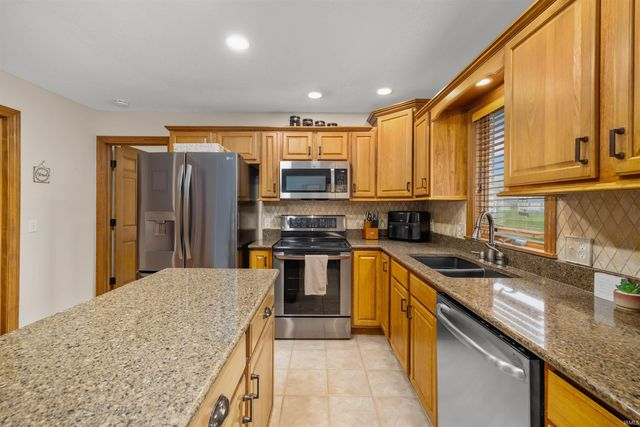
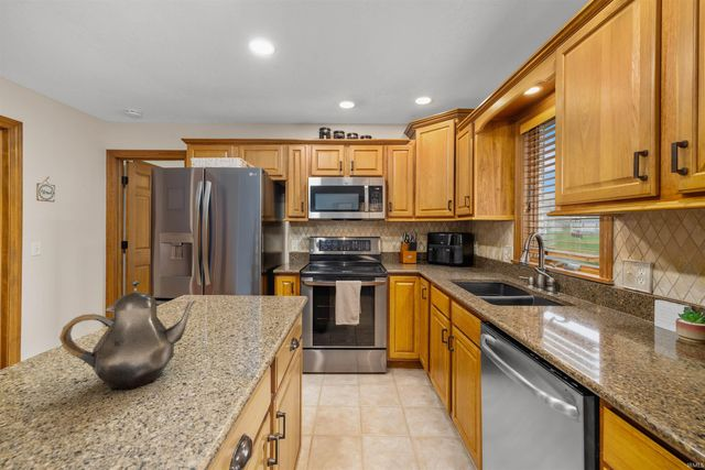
+ teapot [58,278,196,391]
